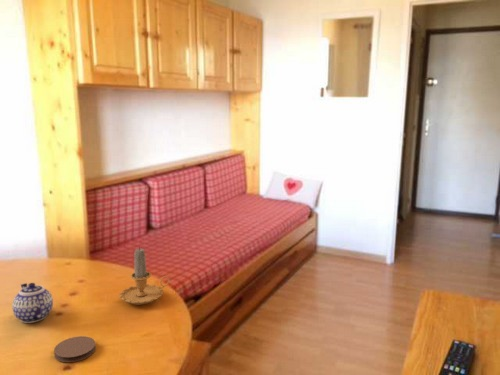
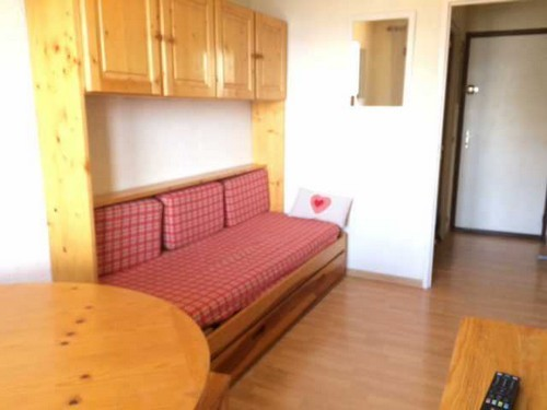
- candle [119,246,170,306]
- coaster [53,335,97,363]
- teapot [12,282,54,324]
